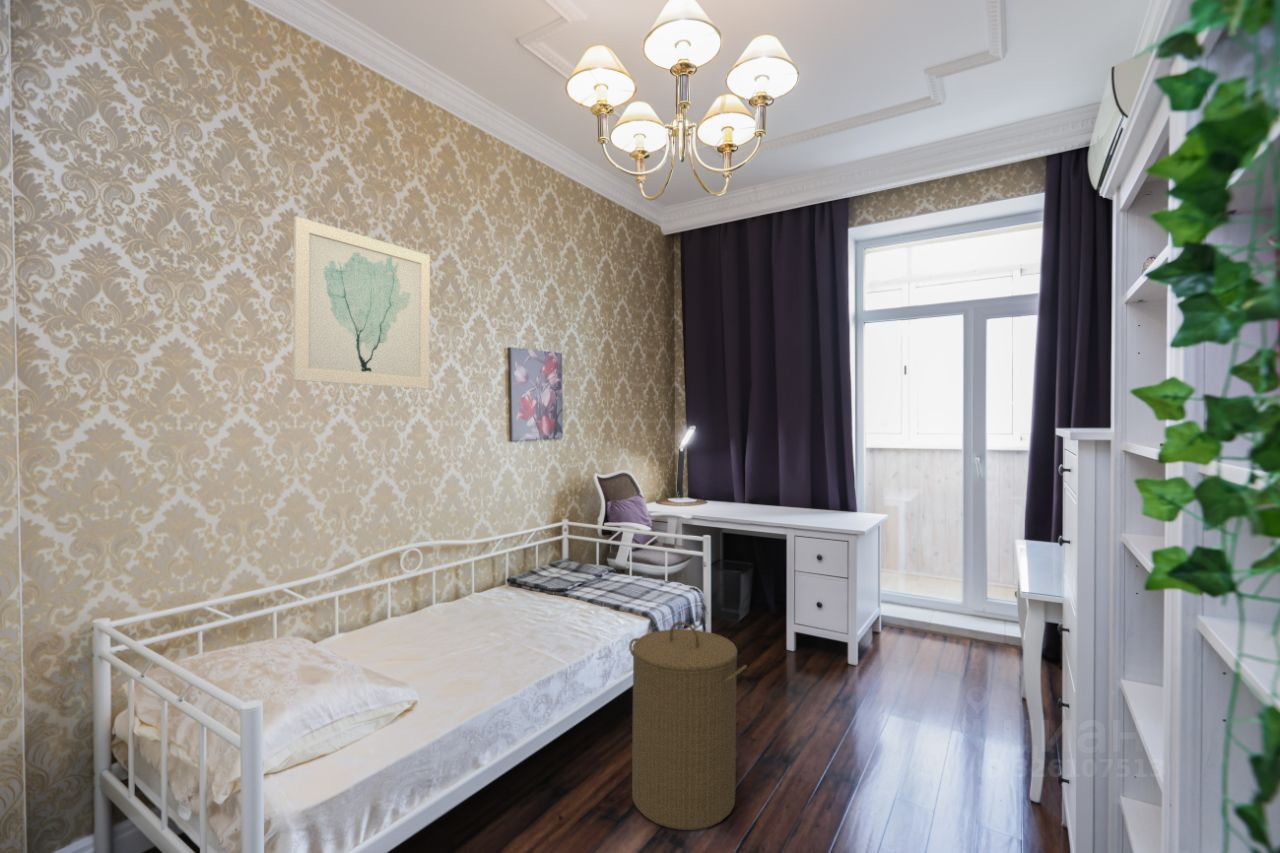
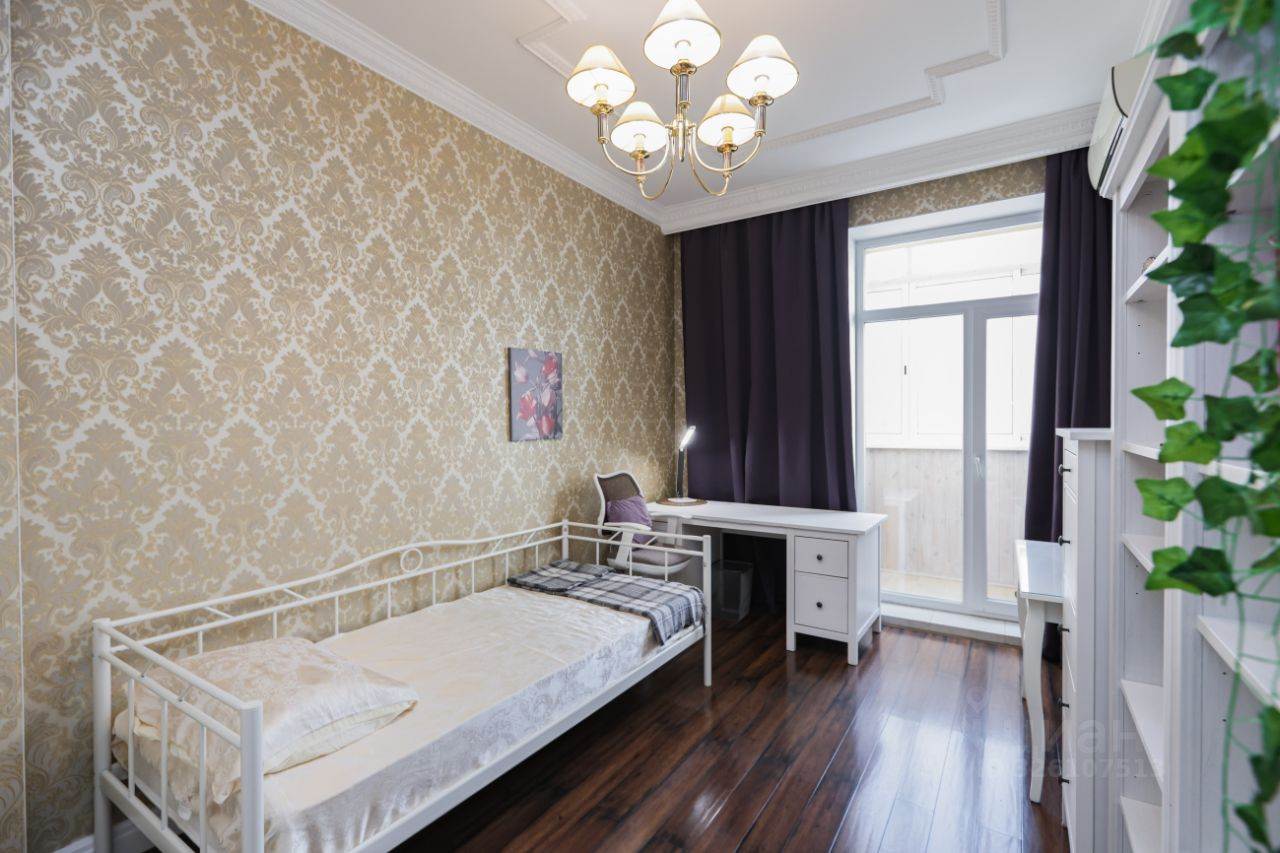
- laundry hamper [628,621,748,831]
- wall art [292,215,431,390]
